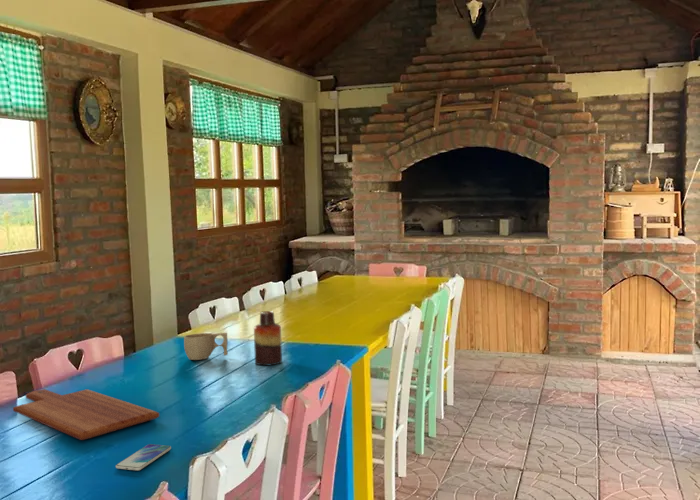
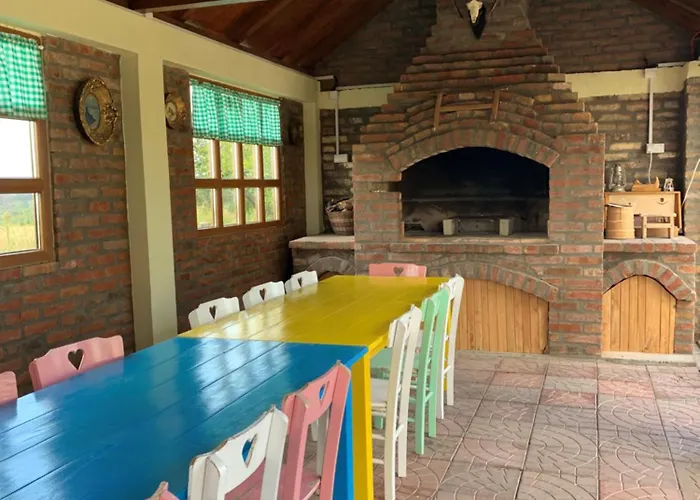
- smartphone [115,443,172,471]
- cup [183,332,229,361]
- cutting board [12,388,160,441]
- vase [253,310,283,366]
